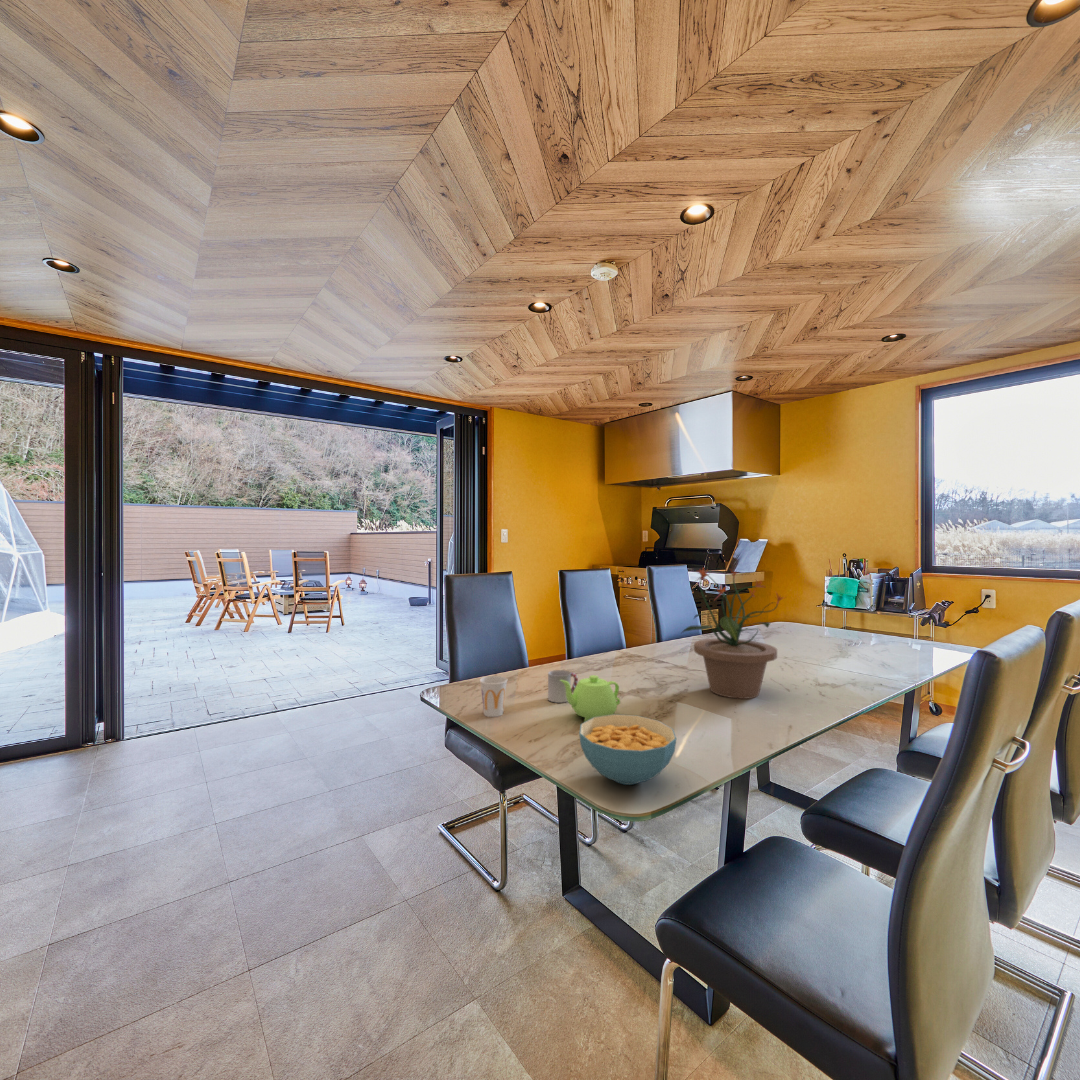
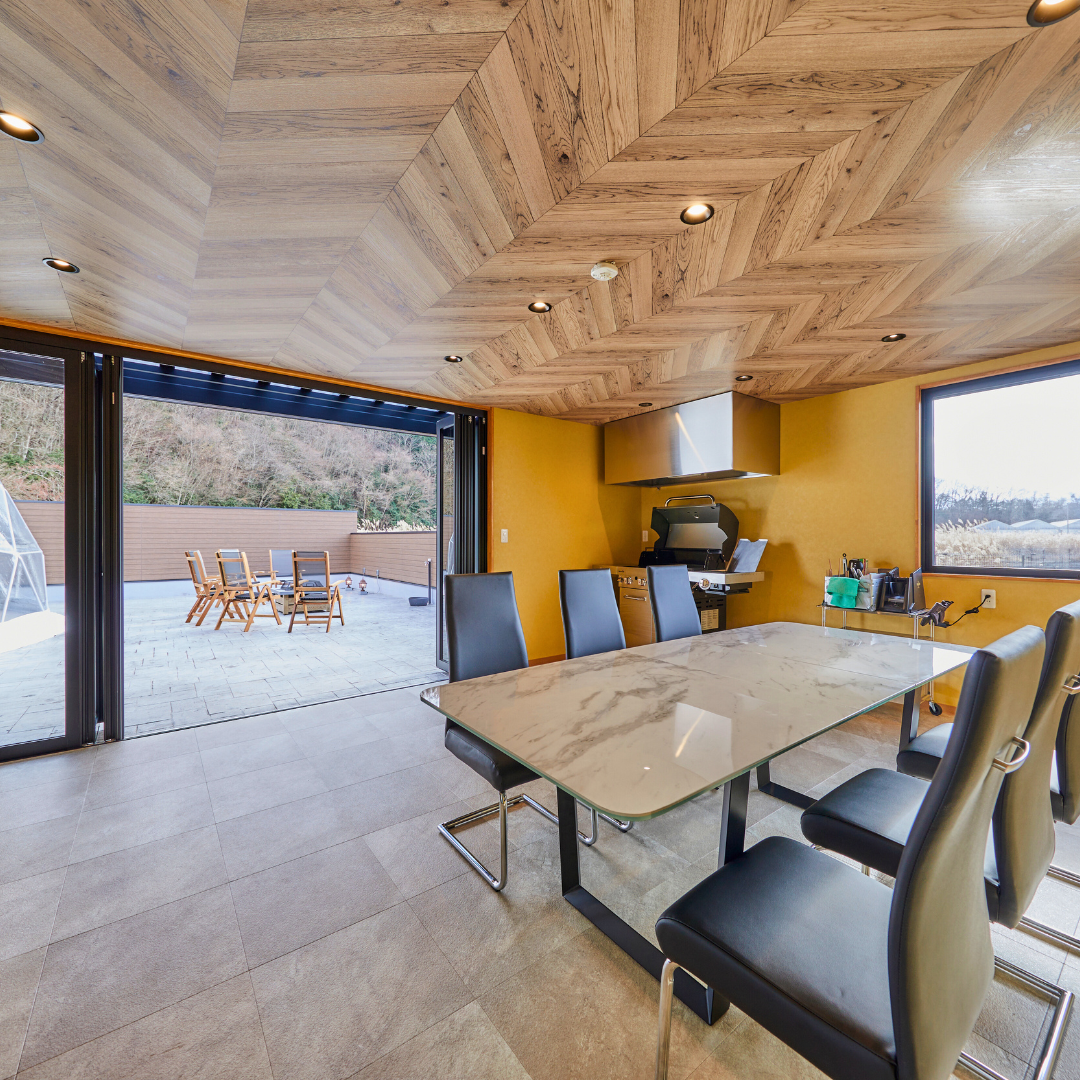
- cereal bowl [578,713,677,786]
- cup [547,669,579,704]
- teapot [560,674,621,722]
- cup [479,675,508,718]
- potted plant [681,568,786,700]
